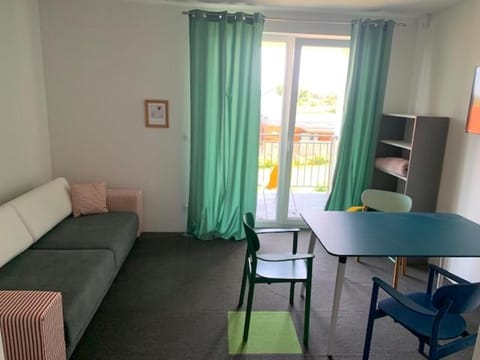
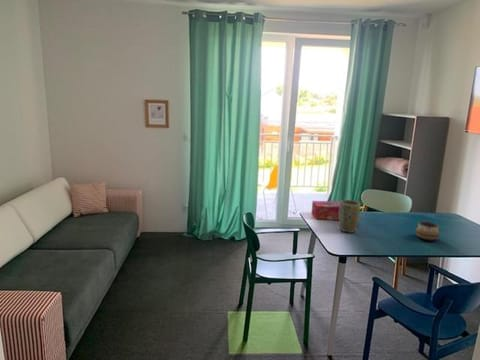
+ tissue box [311,200,341,221]
+ plant pot [338,199,361,234]
+ decorative bowl [415,221,441,242]
